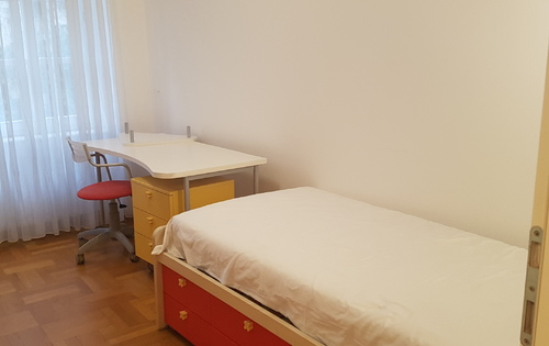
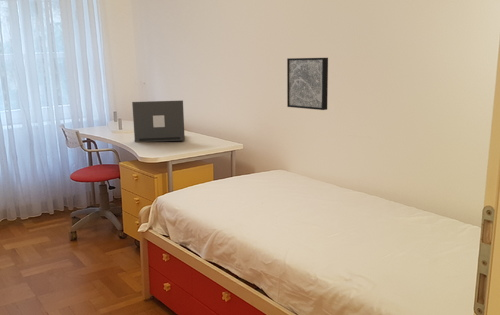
+ laptop [131,100,186,143]
+ wall art [286,57,329,111]
